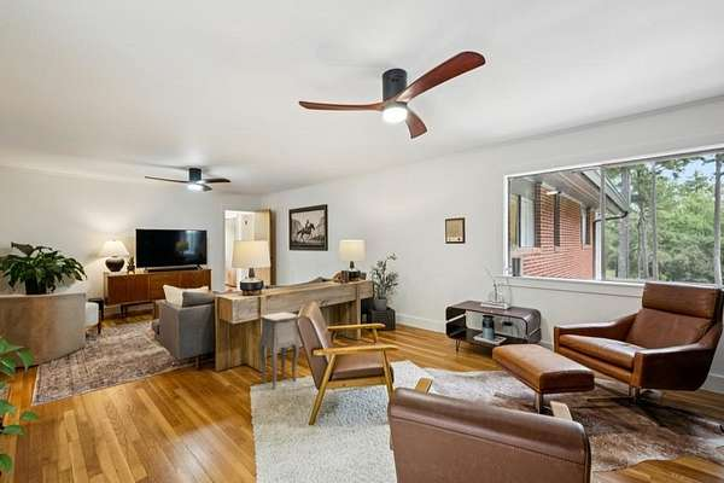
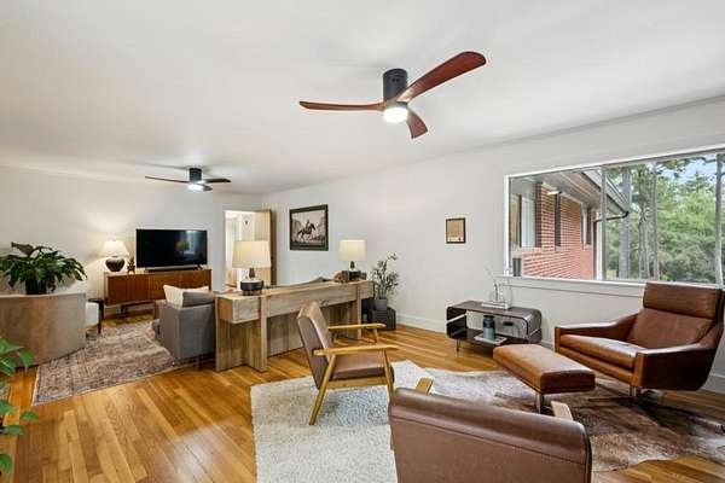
- side table [257,312,300,391]
